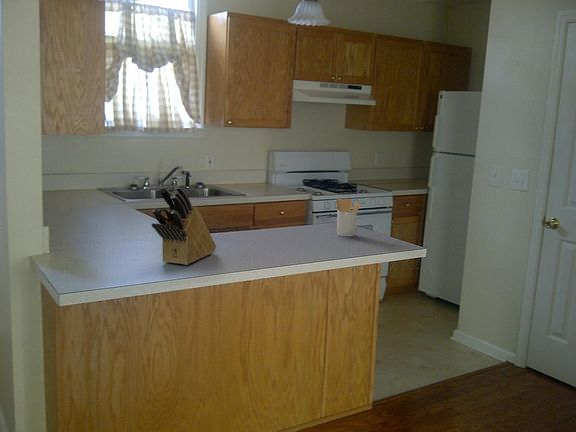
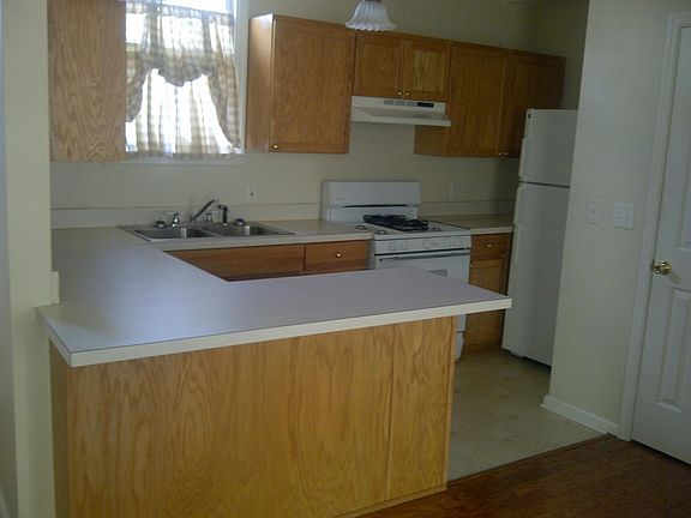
- utensil holder [335,197,362,237]
- knife block [151,184,217,266]
